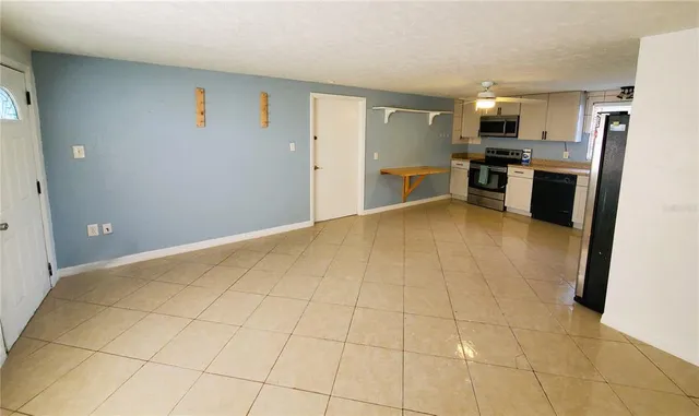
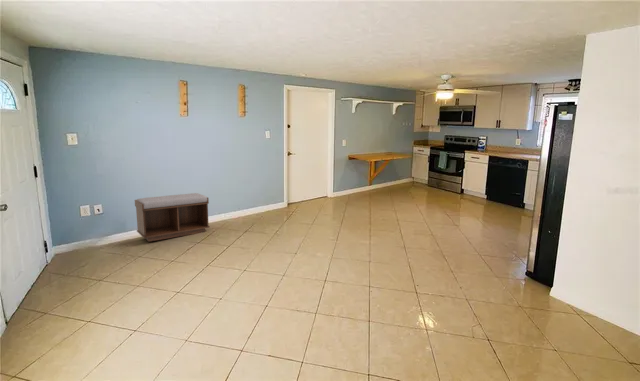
+ bench [134,192,211,242]
